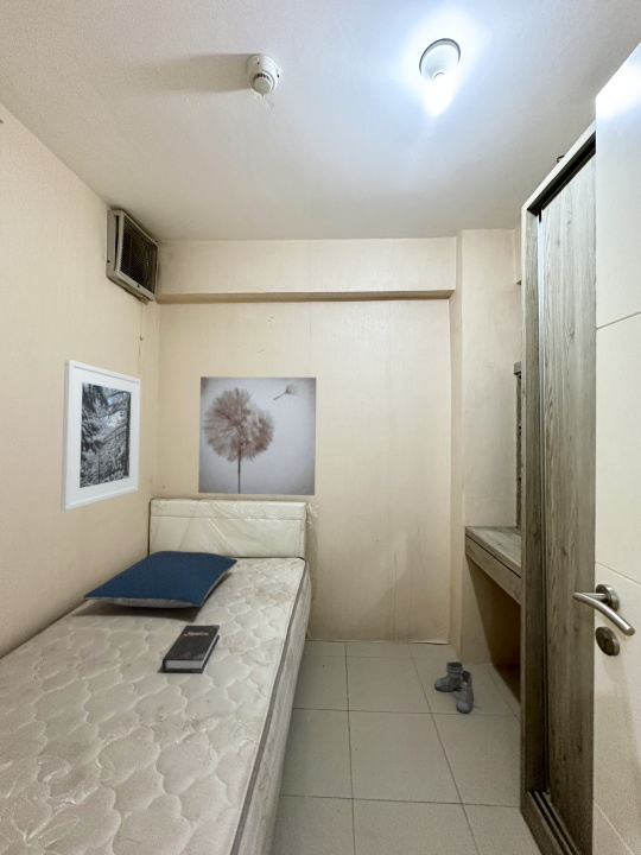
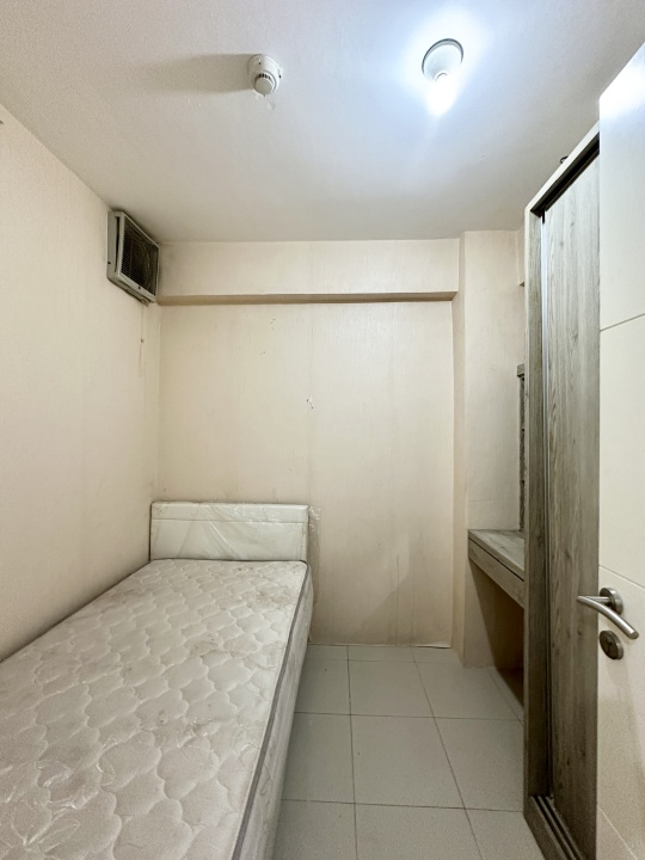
- pillow [82,550,239,609]
- boots [433,660,481,714]
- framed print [59,359,142,512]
- hardback book [160,623,221,674]
- wall art [197,375,317,496]
